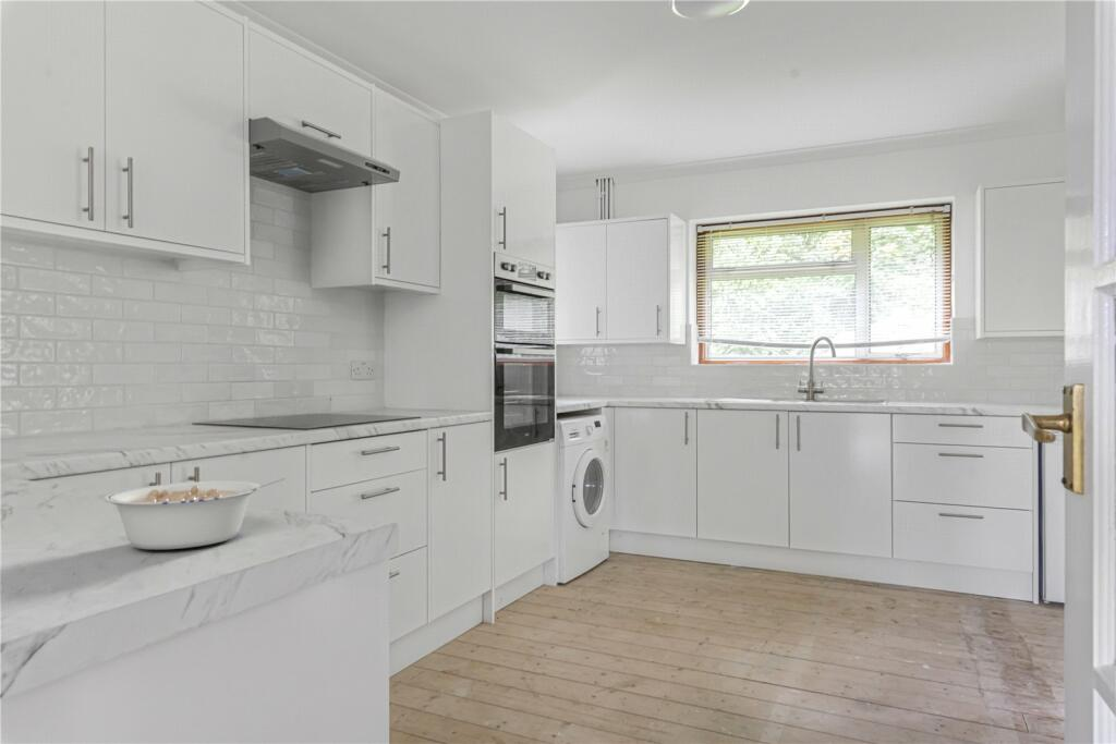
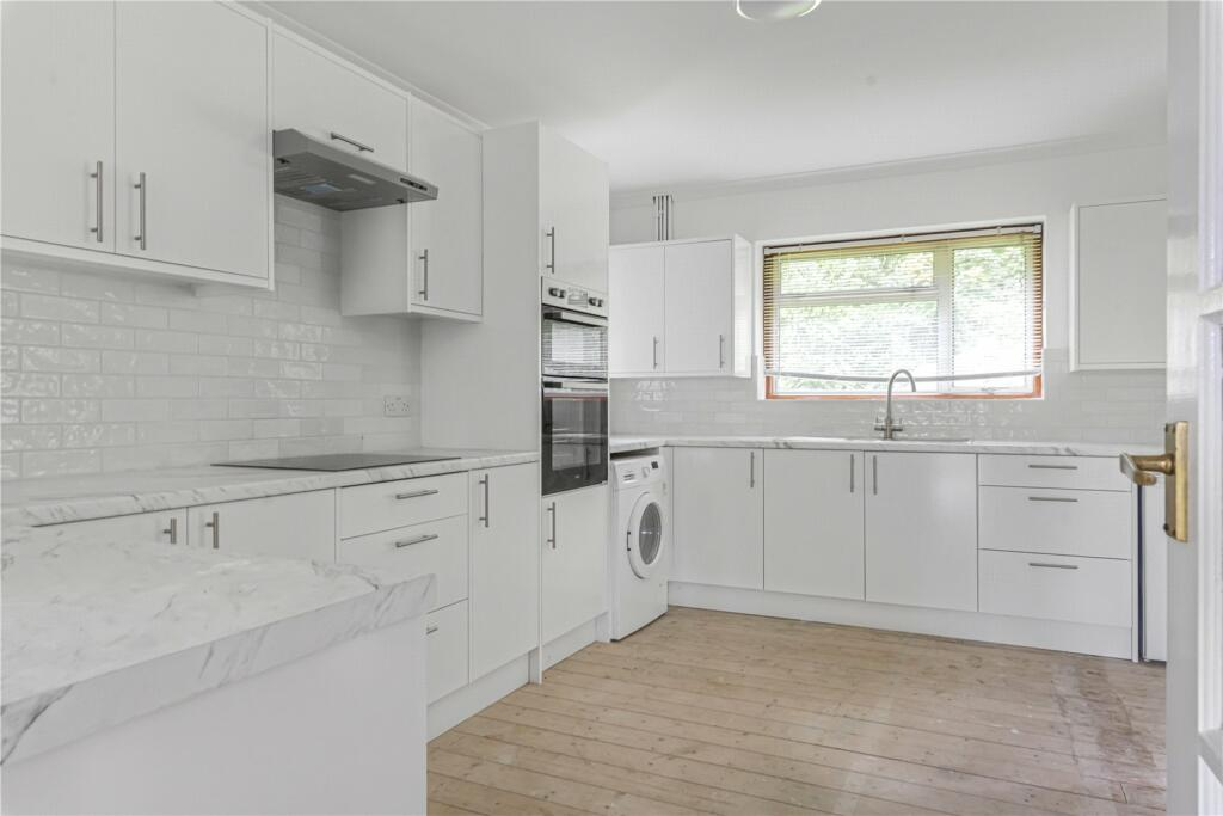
- legume [104,477,287,550]
